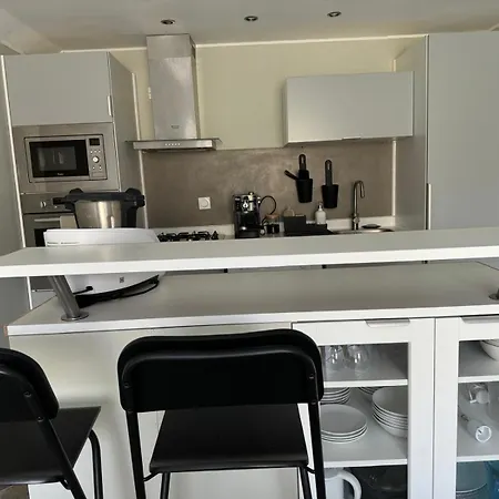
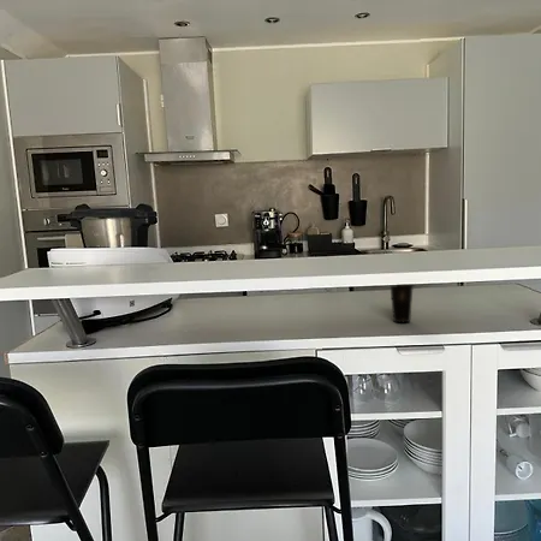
+ cup [388,284,416,323]
